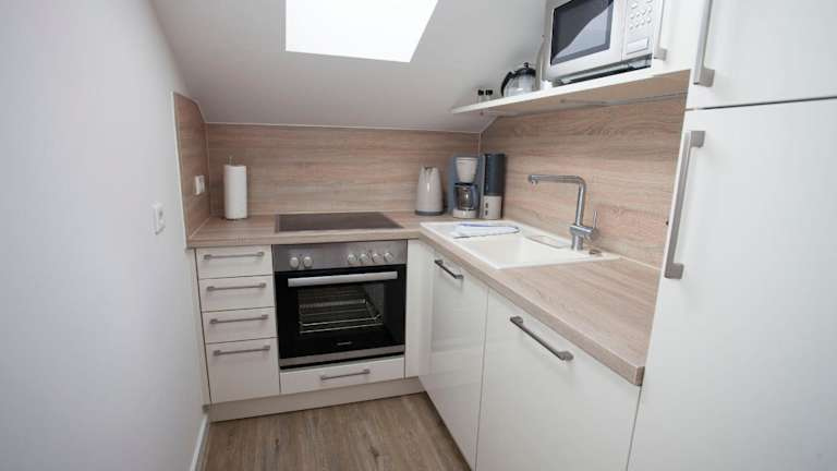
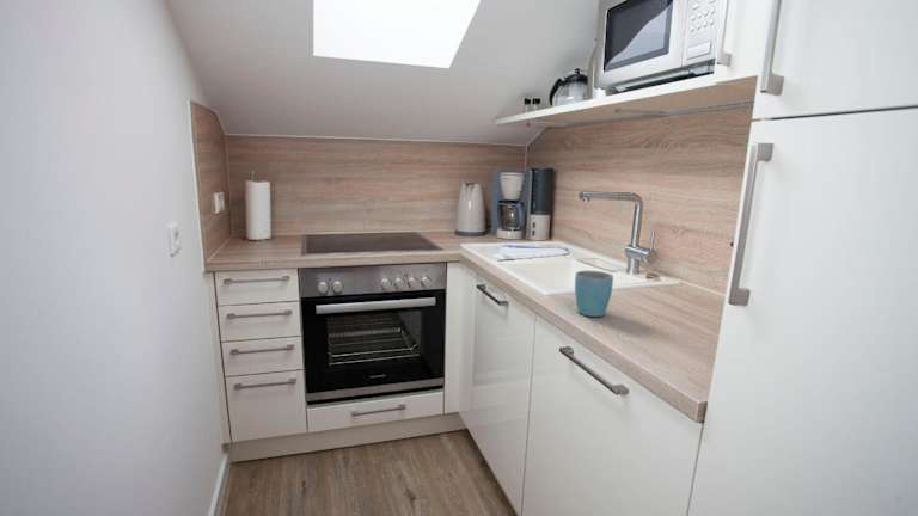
+ mug [574,270,614,318]
